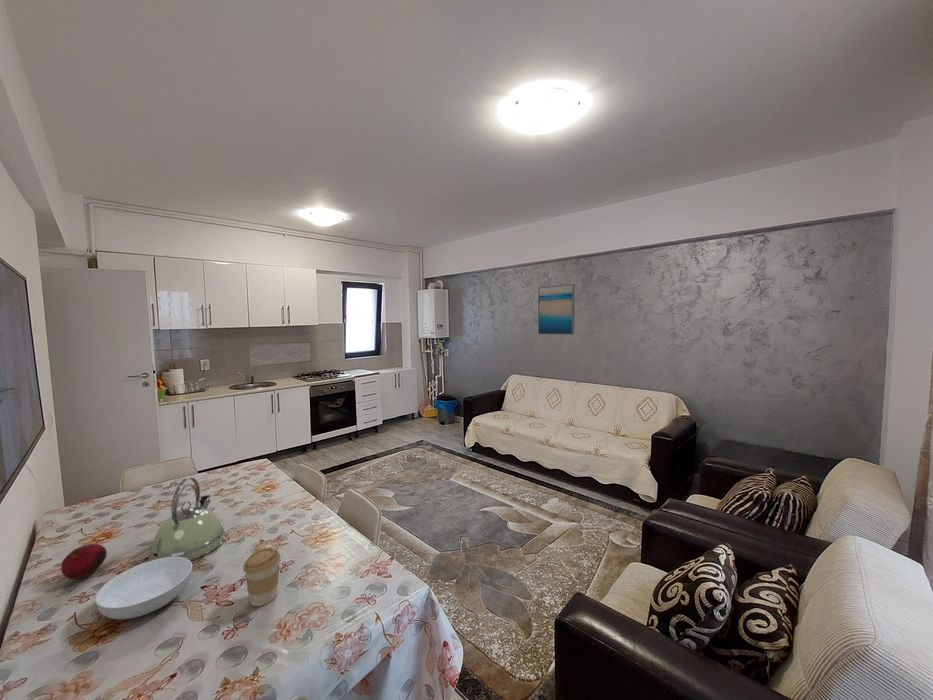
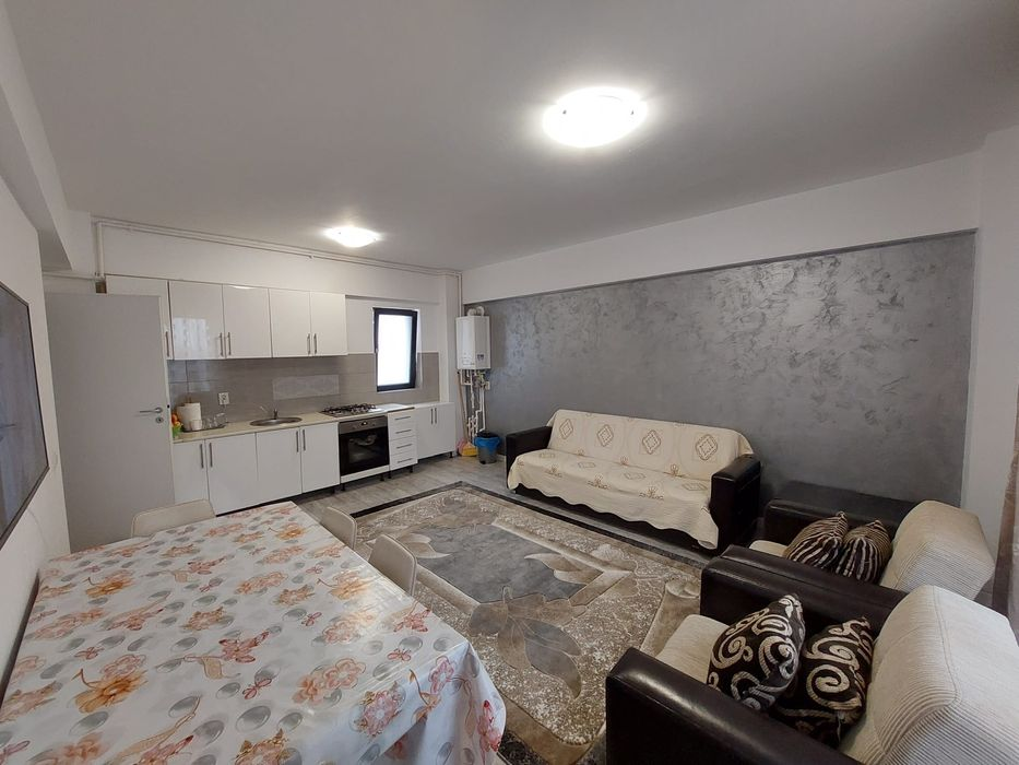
- coffee cup [242,547,281,607]
- serving bowl [94,557,193,620]
- wall art [537,283,576,336]
- fruit [60,543,108,580]
- kettle [148,477,226,562]
